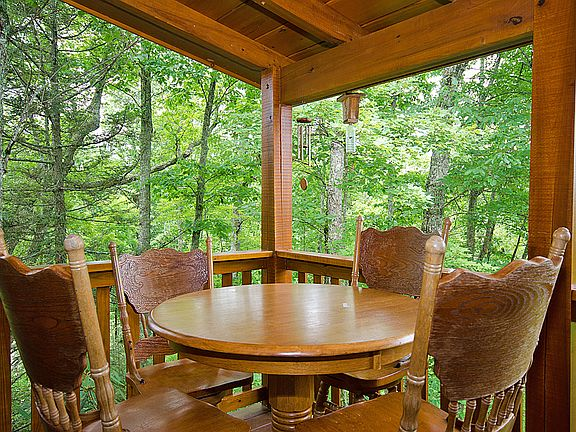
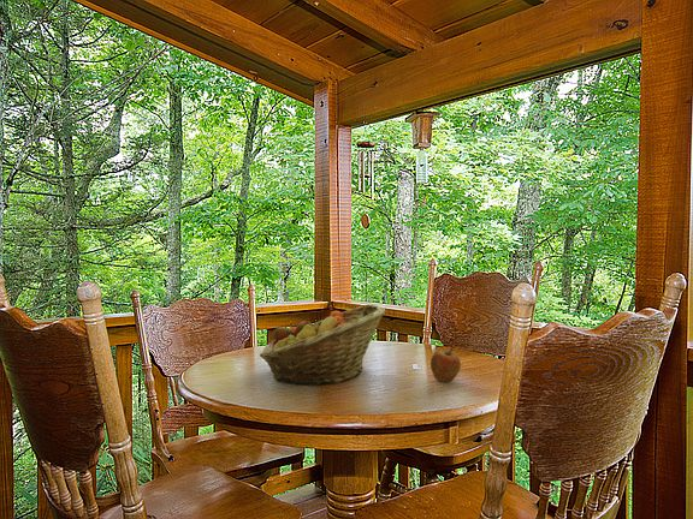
+ apple [430,347,462,383]
+ fruit basket [259,304,386,387]
